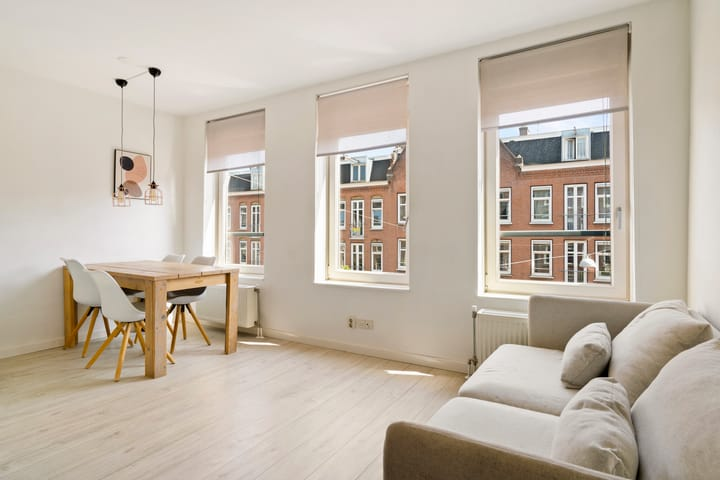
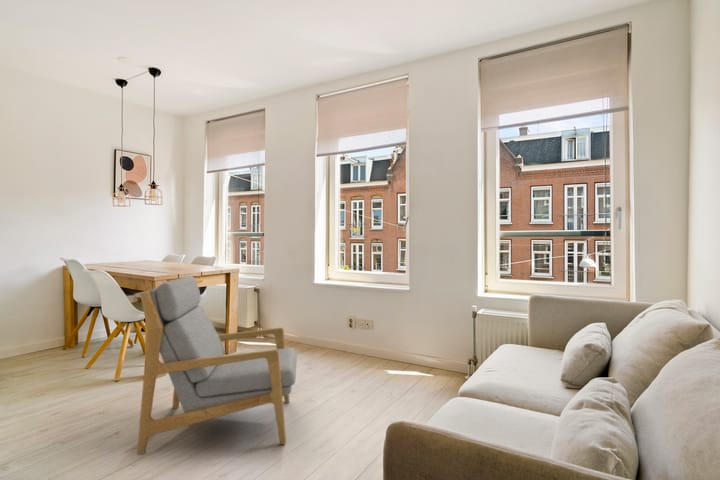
+ armchair [136,275,298,455]
